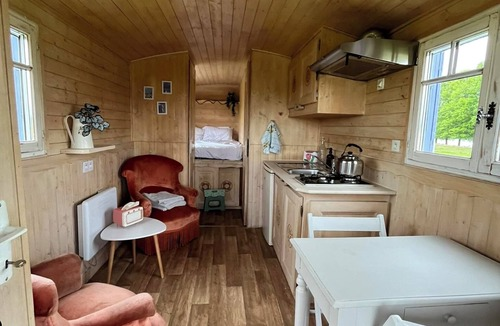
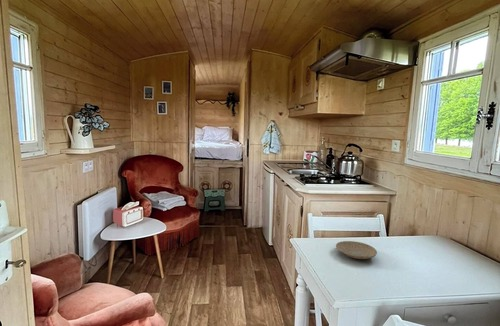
+ plate [335,240,378,260]
